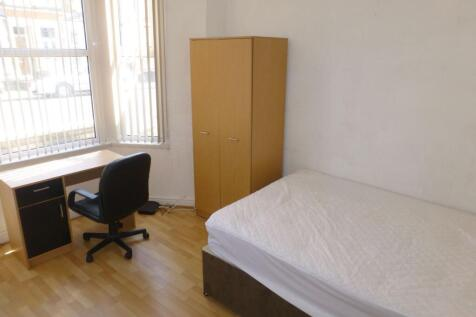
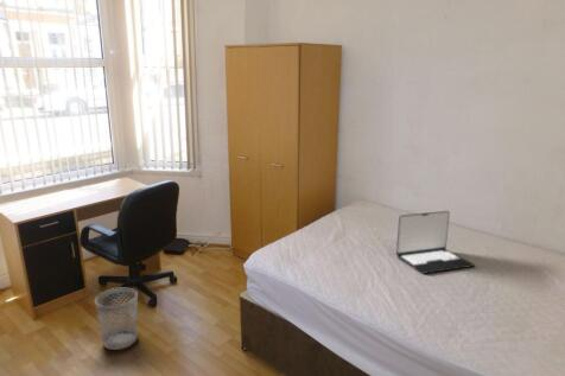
+ laptop [395,210,476,275]
+ wastebasket [94,287,139,351]
